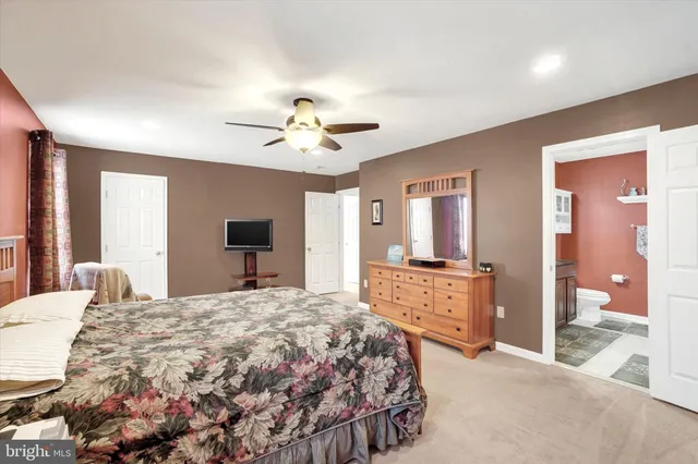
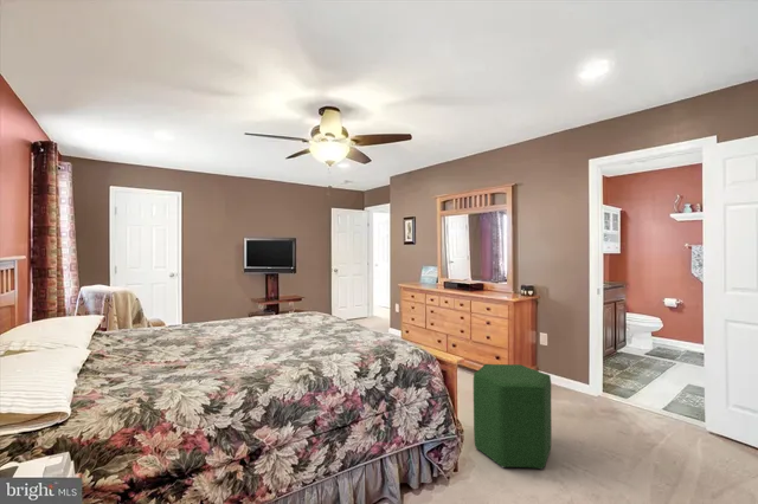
+ ottoman [473,363,552,470]
